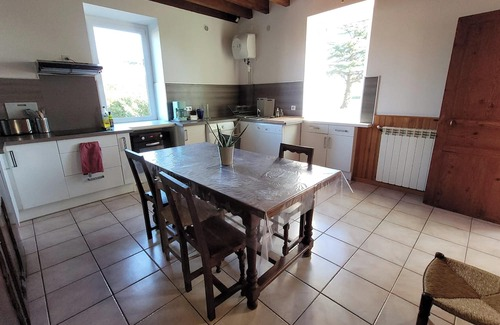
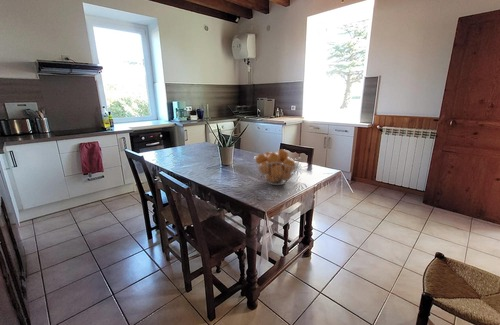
+ fruit basket [253,148,301,186]
